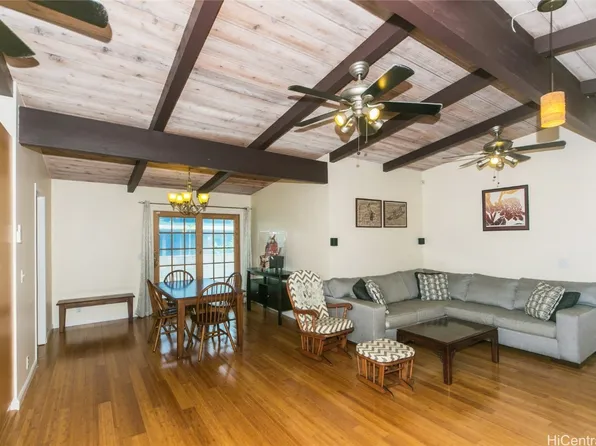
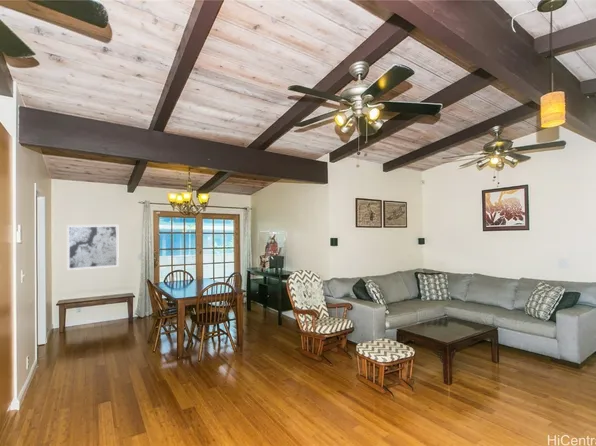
+ wall art [66,224,120,271]
